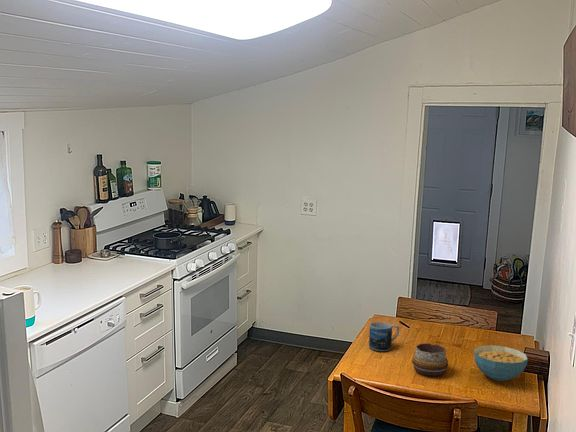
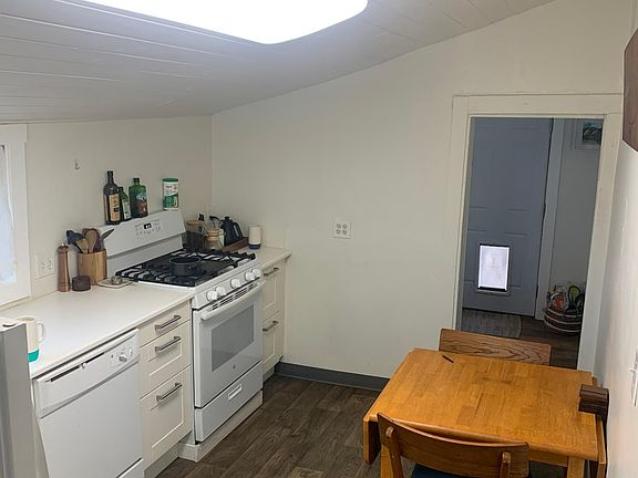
- cereal bowl [473,344,529,382]
- mug [368,321,400,352]
- decorative bowl [411,342,449,377]
